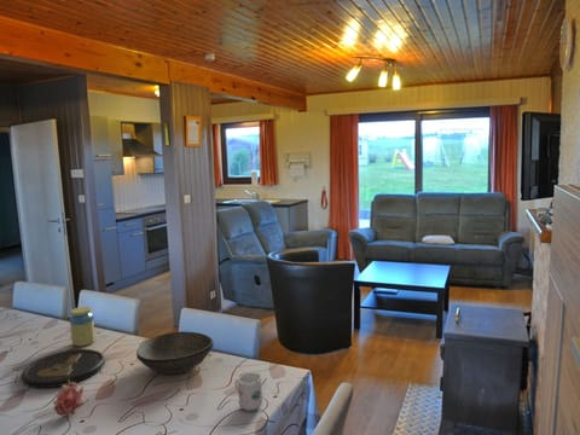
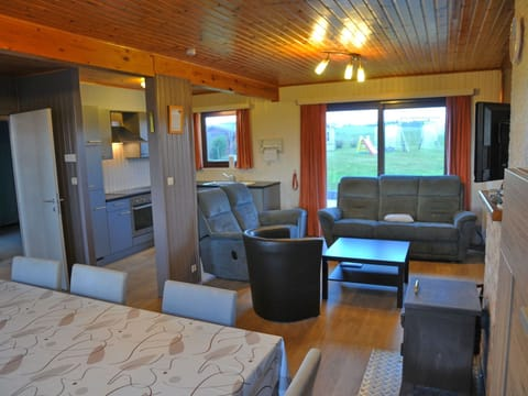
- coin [21,348,105,389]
- jar [69,306,97,348]
- bowl [135,330,215,375]
- mug [233,371,263,412]
- fruit [52,379,85,417]
